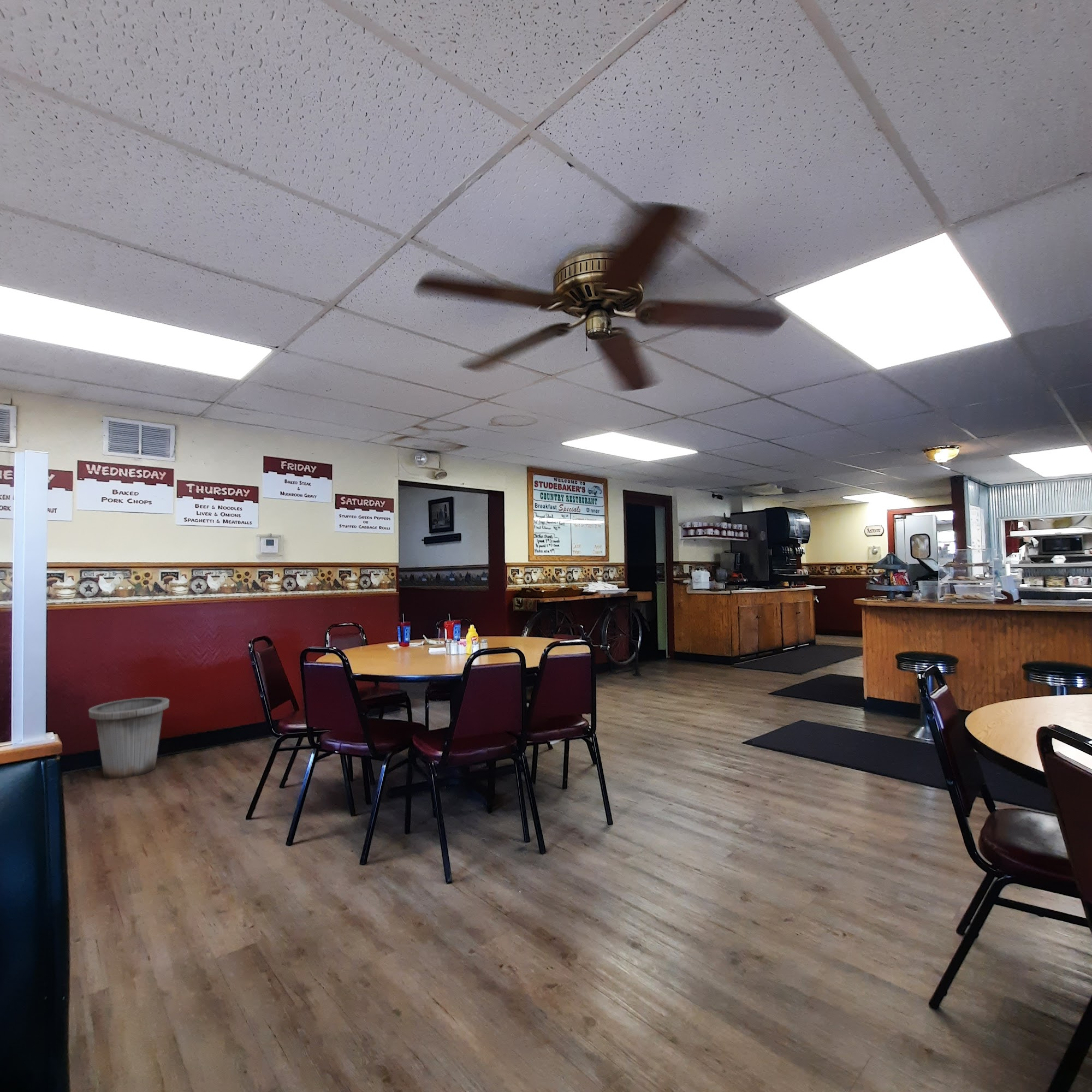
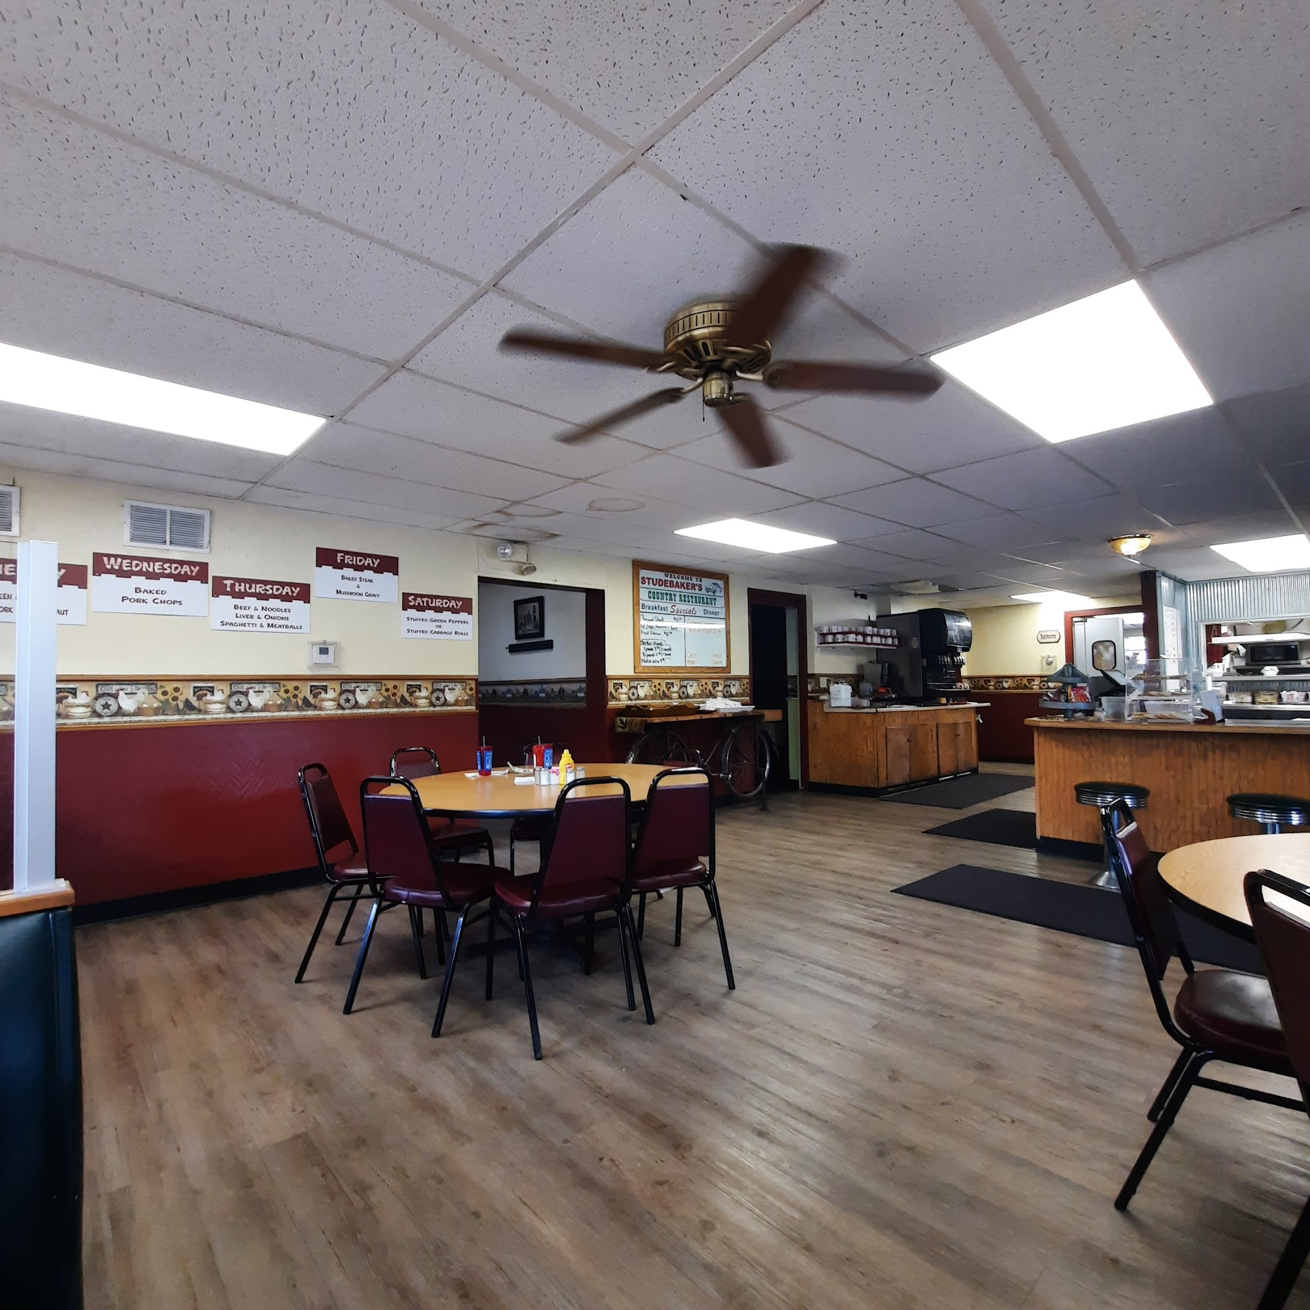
- trash can [88,697,170,779]
